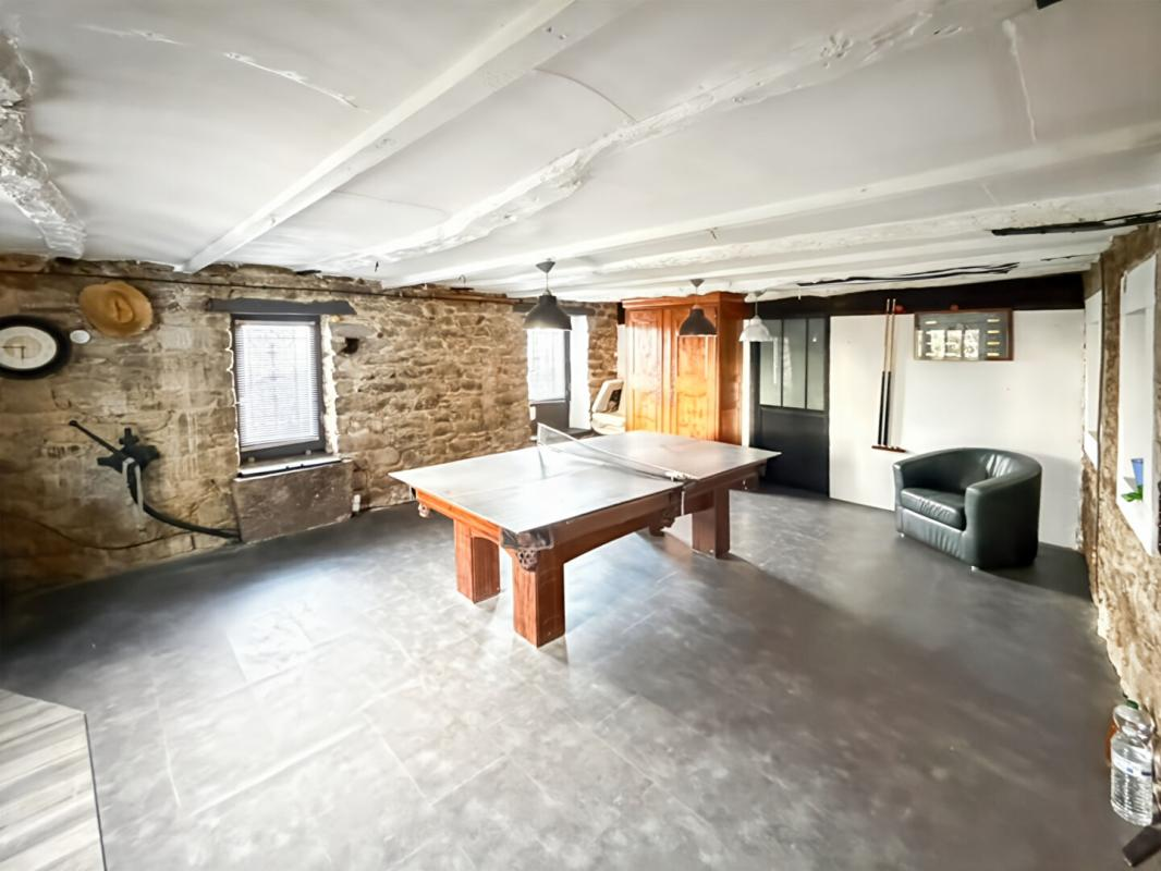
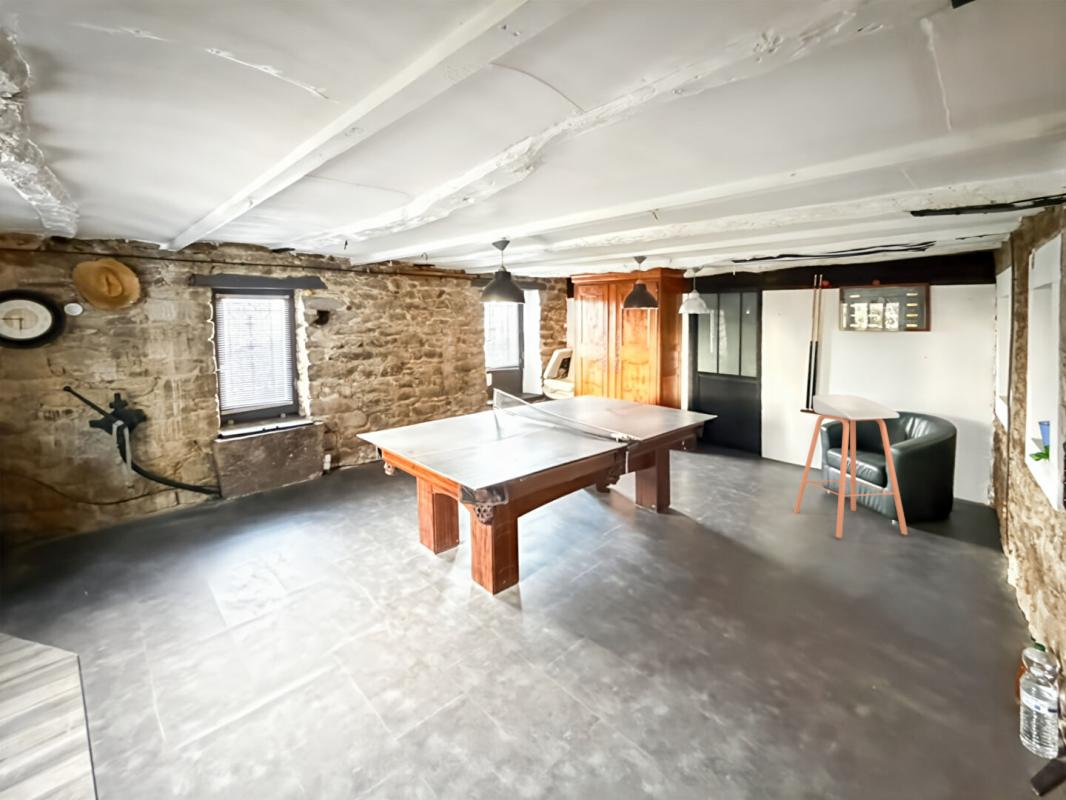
+ bar stool [793,393,909,539]
